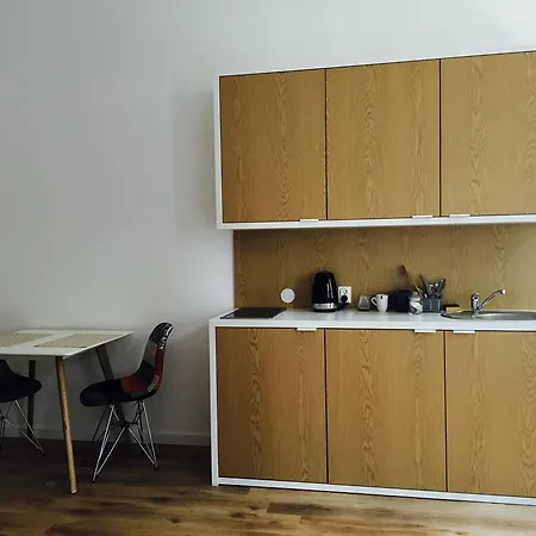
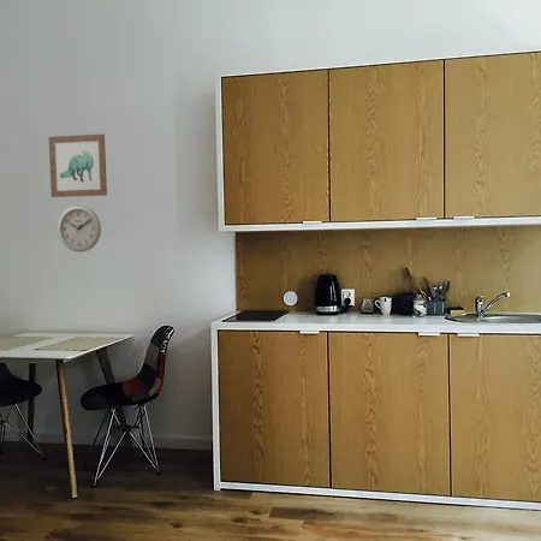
+ wall clock [57,204,102,254]
+ wall art [48,133,108,198]
